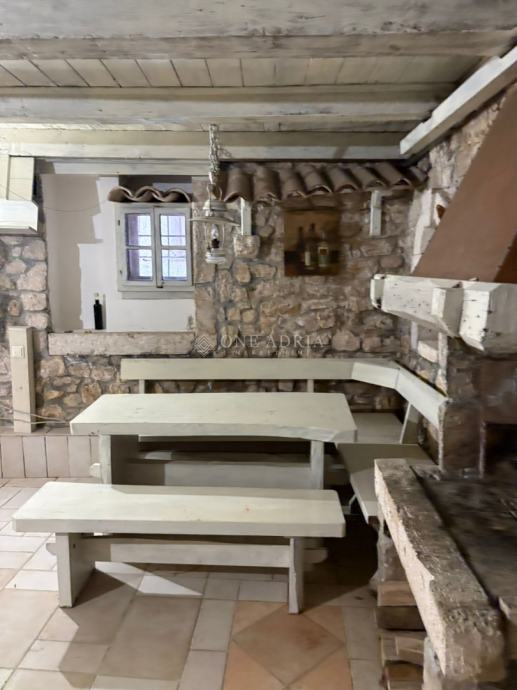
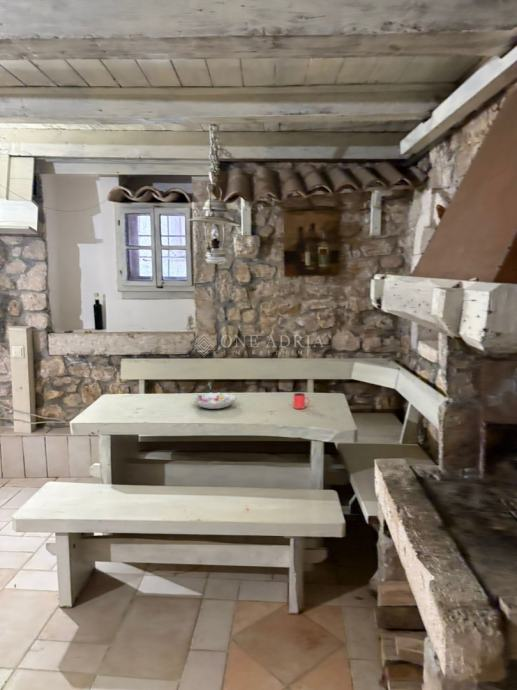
+ cup [293,392,311,410]
+ decorative bowl [191,391,237,410]
